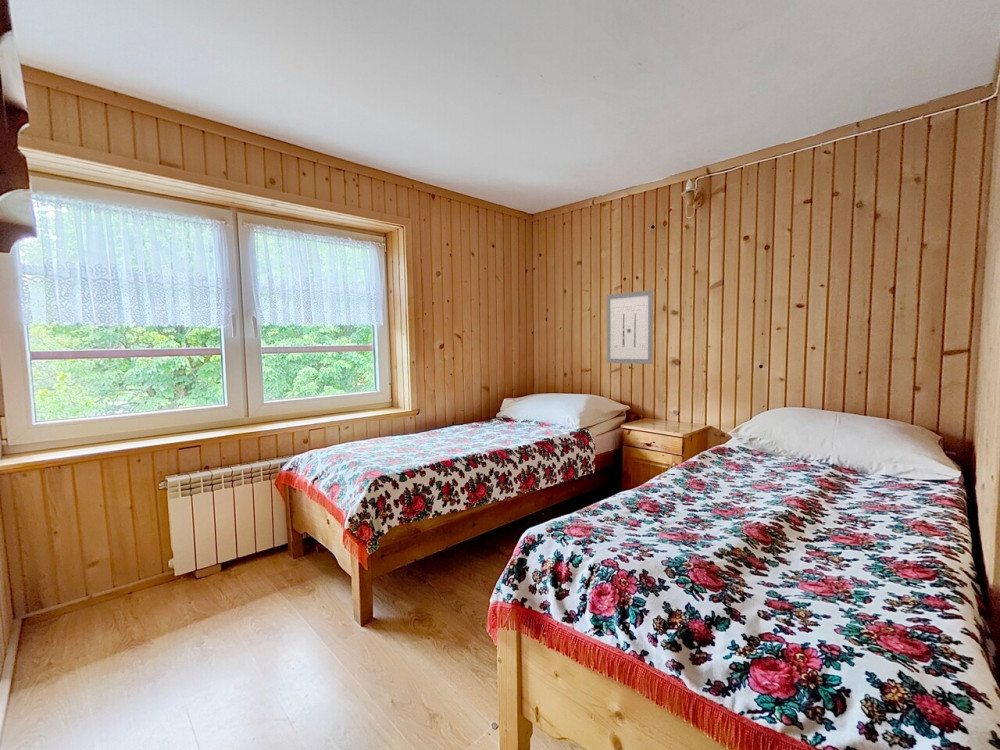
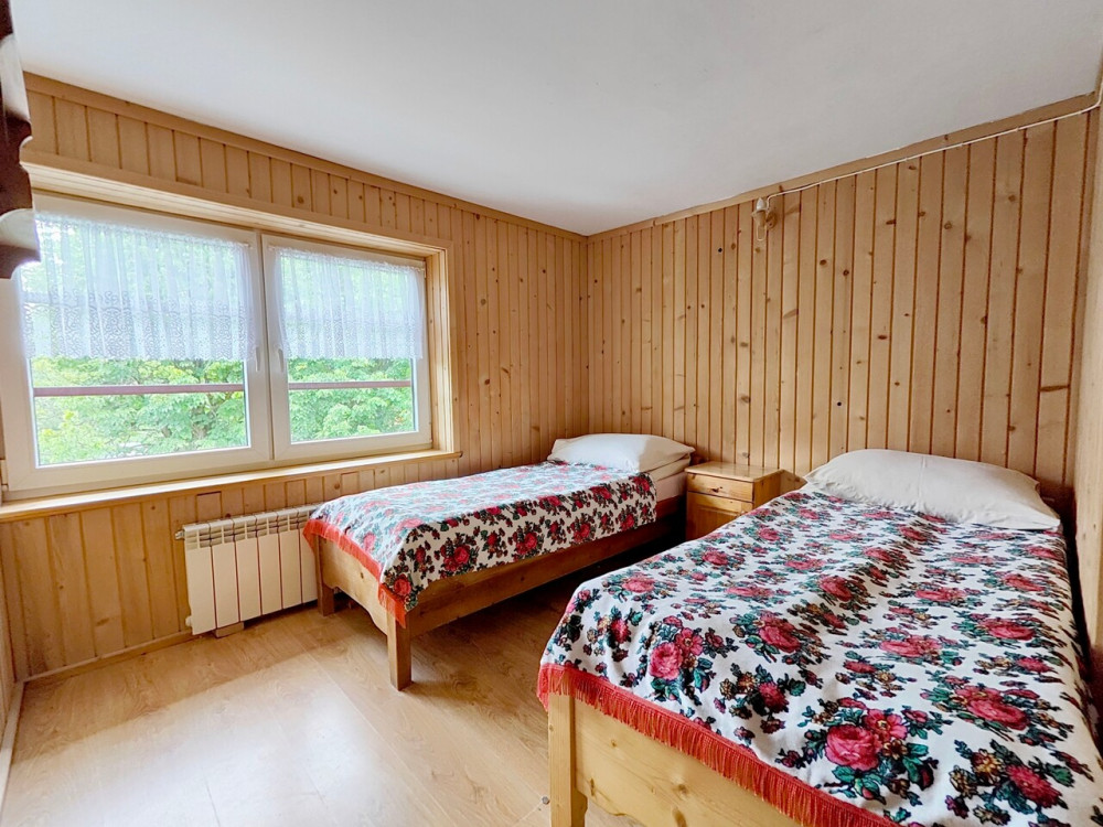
- wall art [606,289,654,365]
